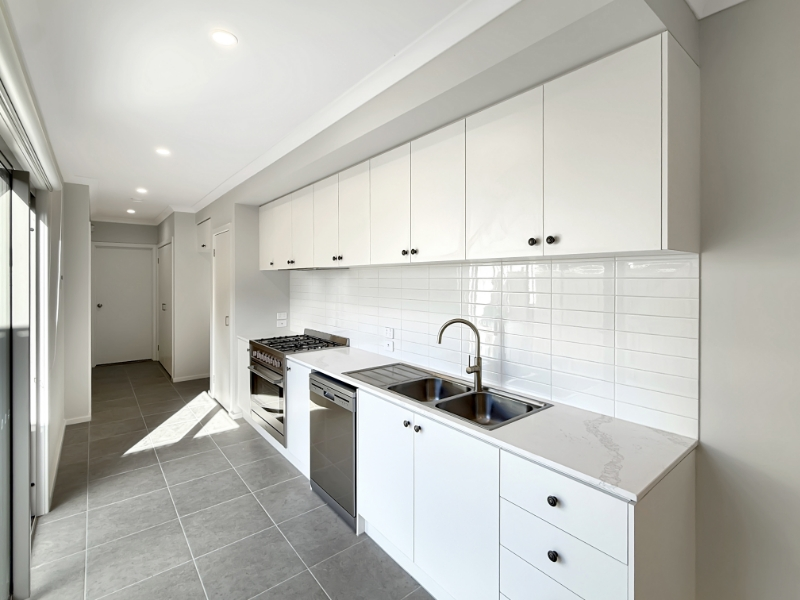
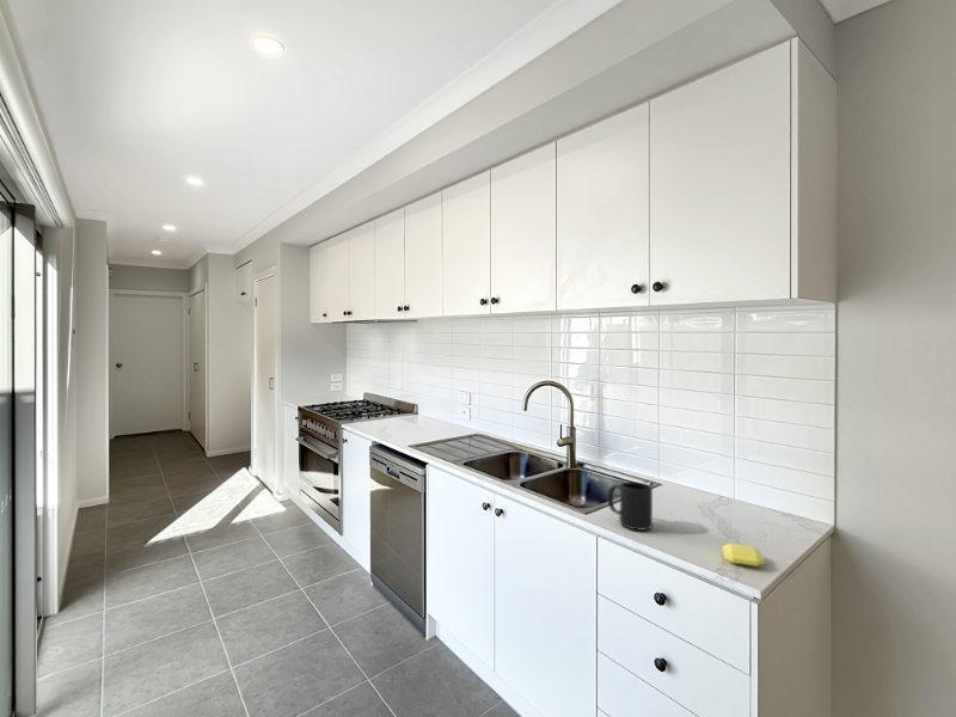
+ soap bar [722,543,766,568]
+ mug [606,480,654,532]
